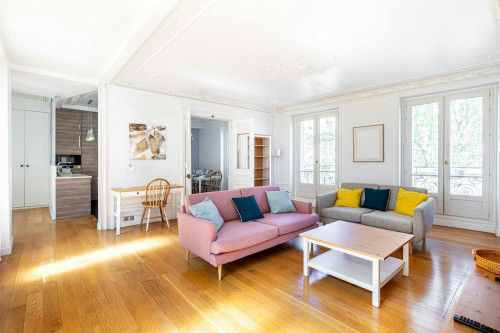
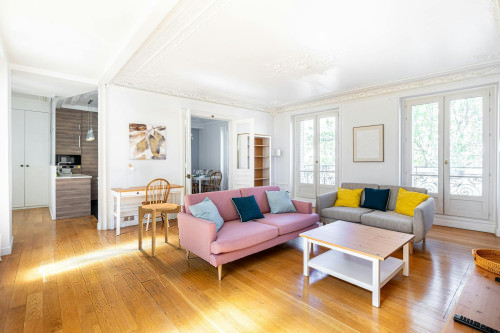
+ side table [137,202,183,257]
